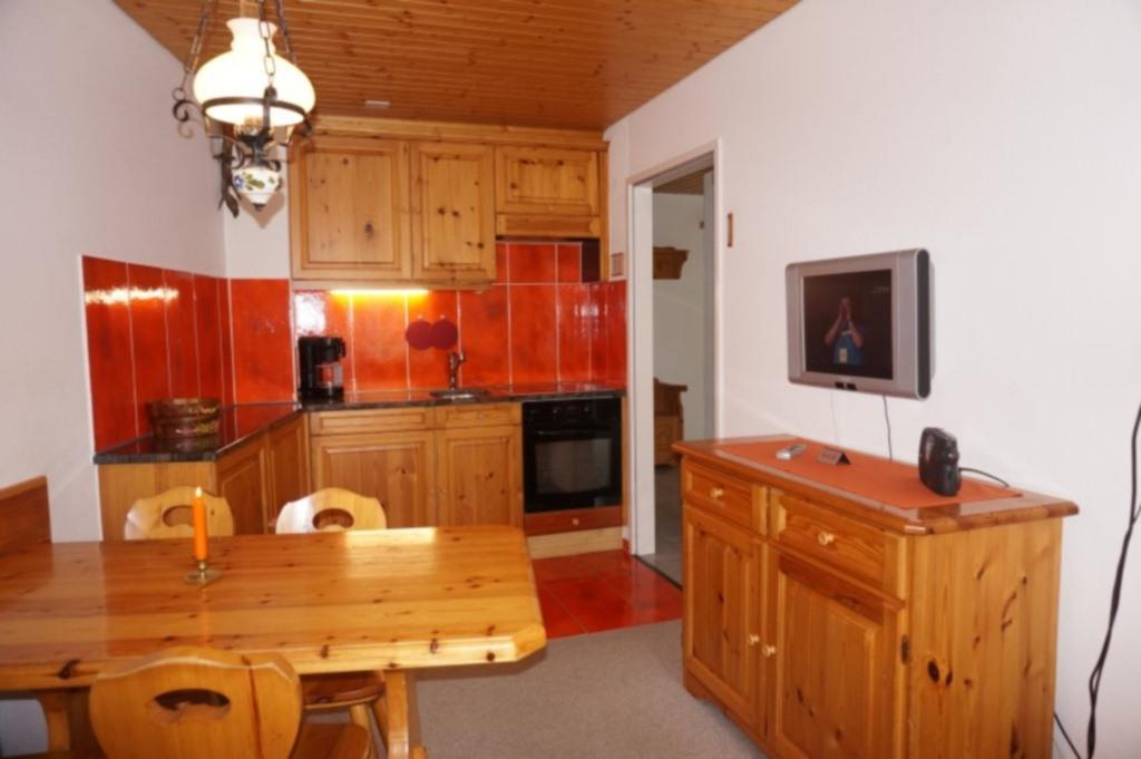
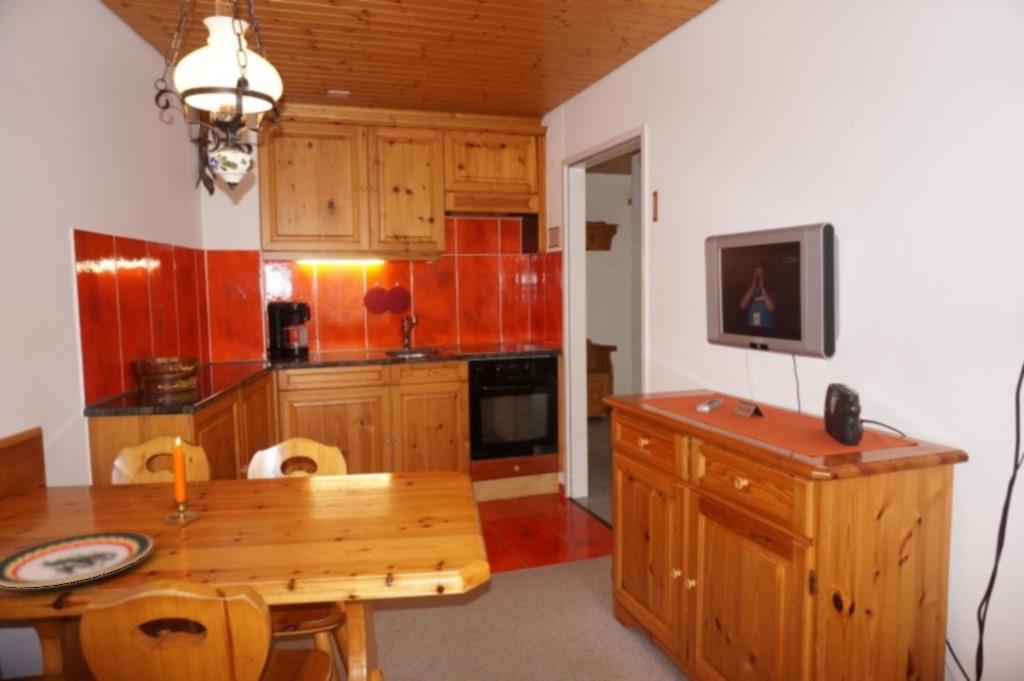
+ plate [0,531,154,588]
